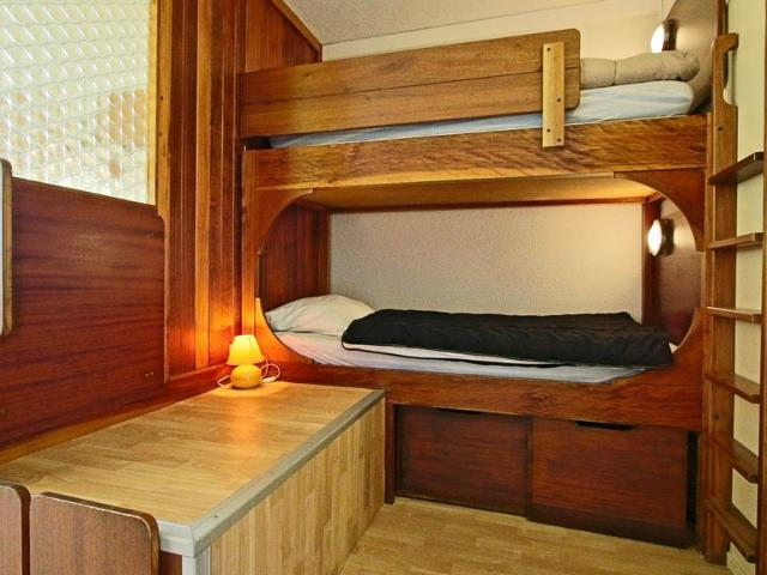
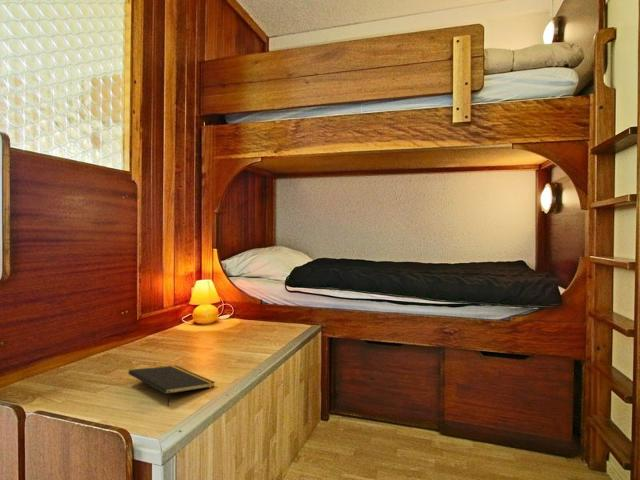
+ notepad [127,365,216,407]
